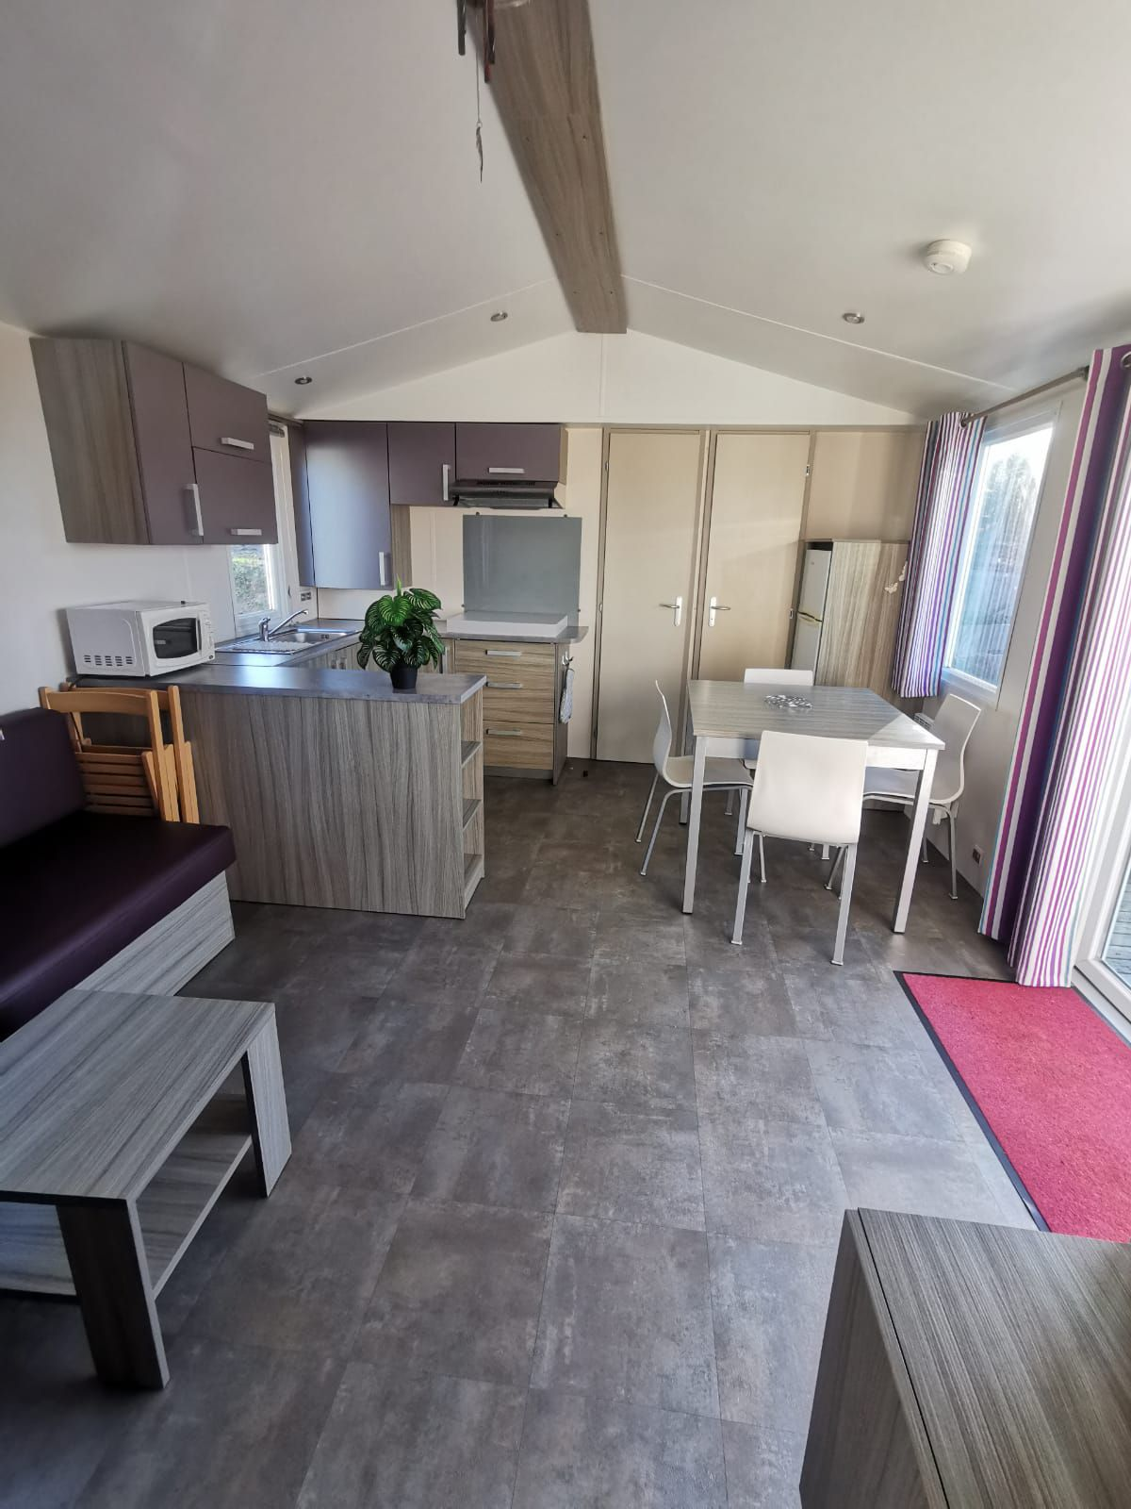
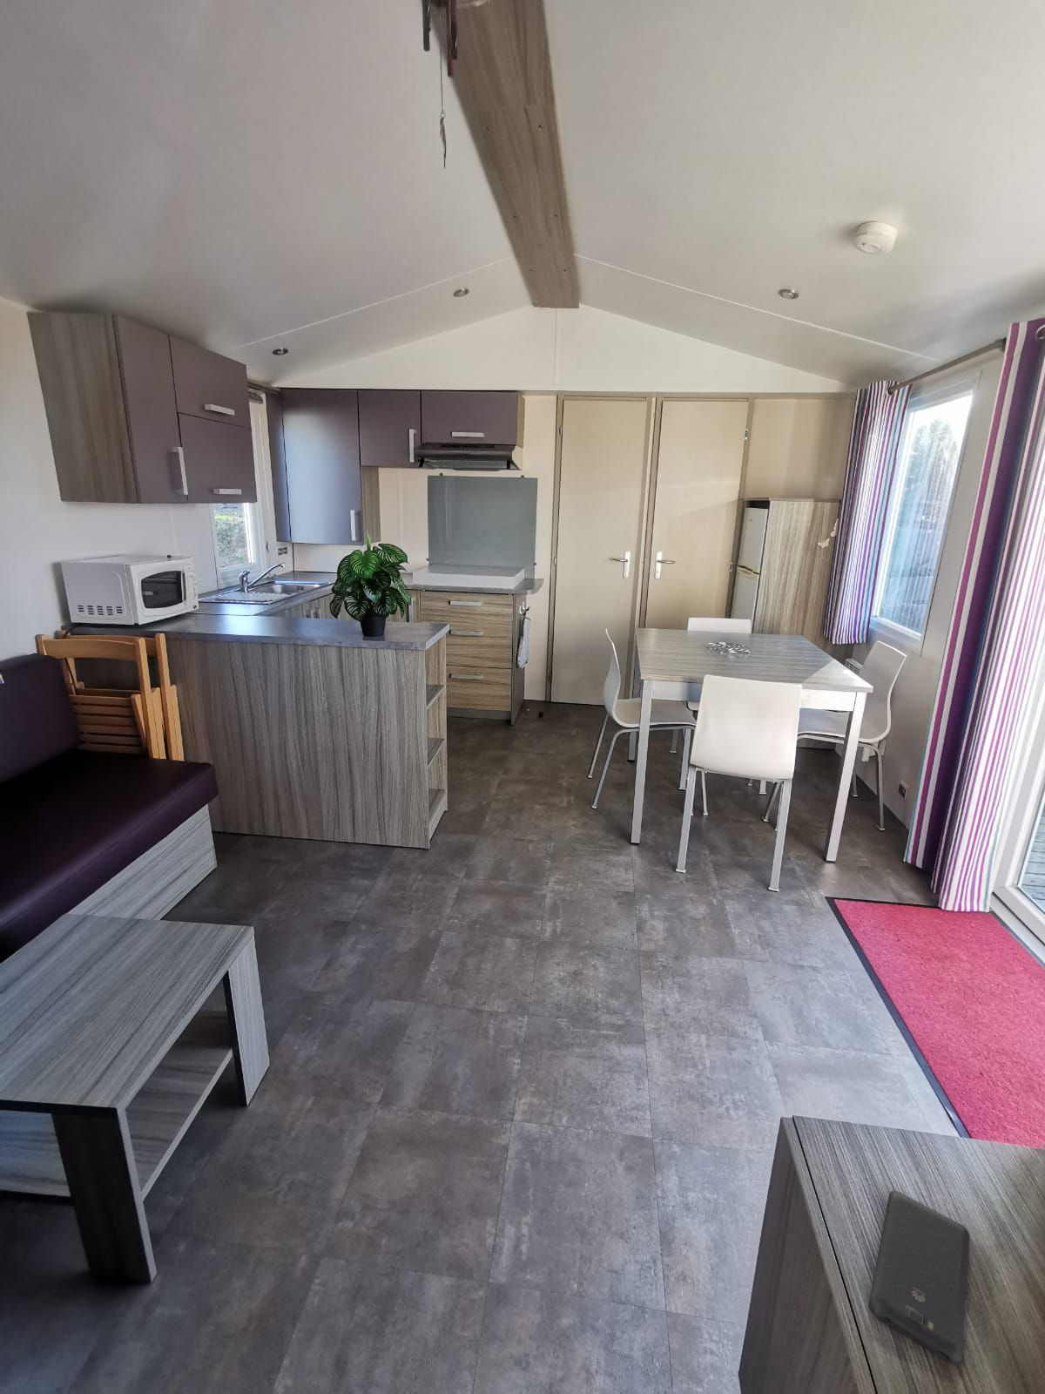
+ smartphone [867,1190,971,1367]
